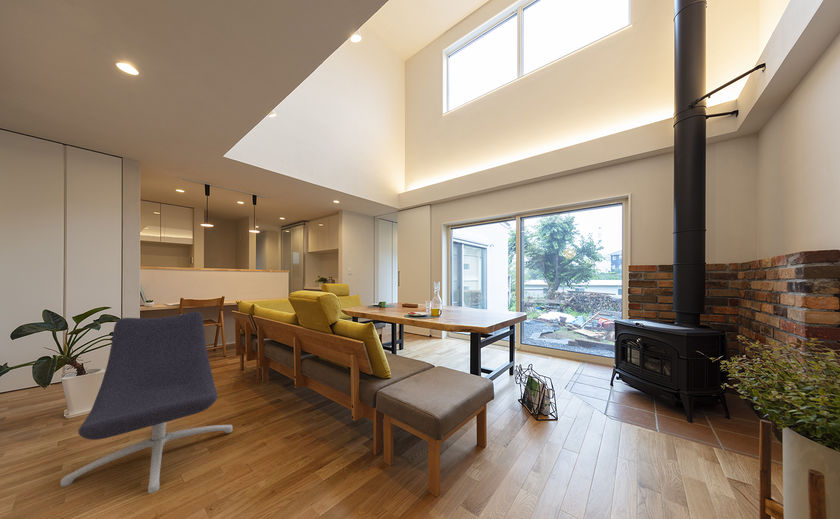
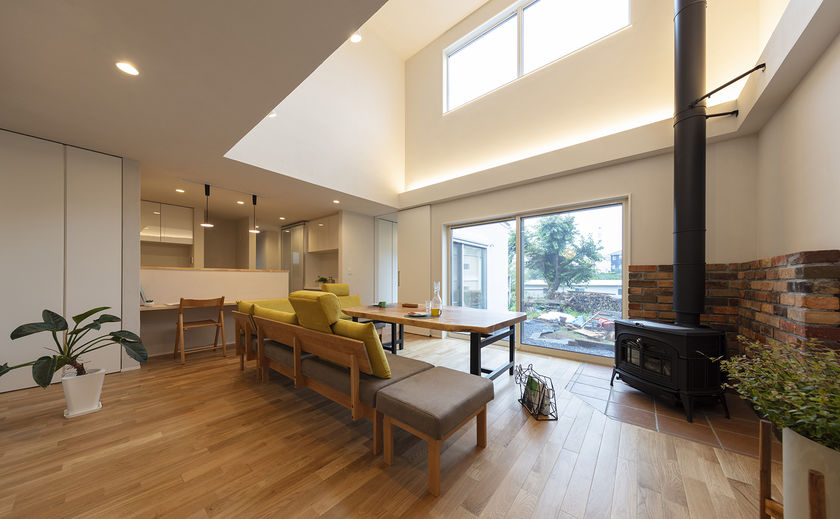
- lounge chair [60,310,233,494]
